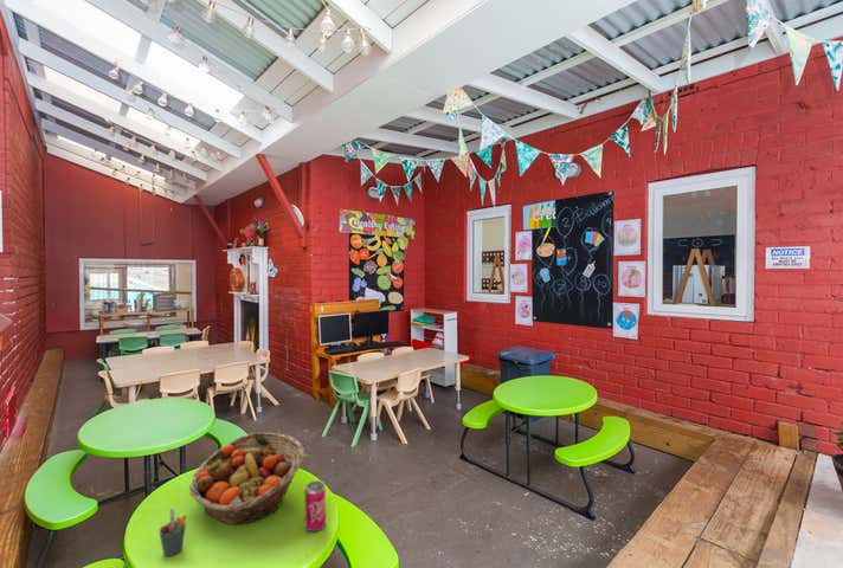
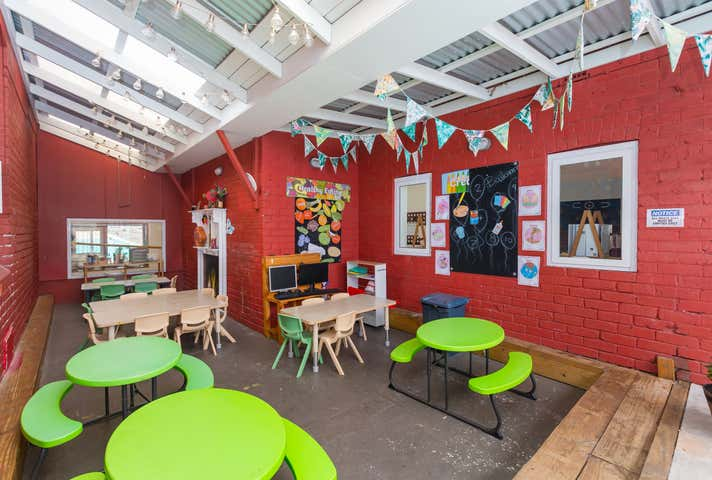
- beverage can [303,479,327,532]
- pen holder [157,508,188,557]
- fruit basket [188,431,305,525]
